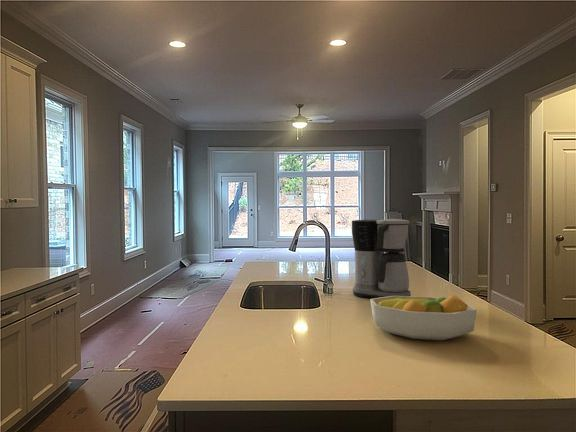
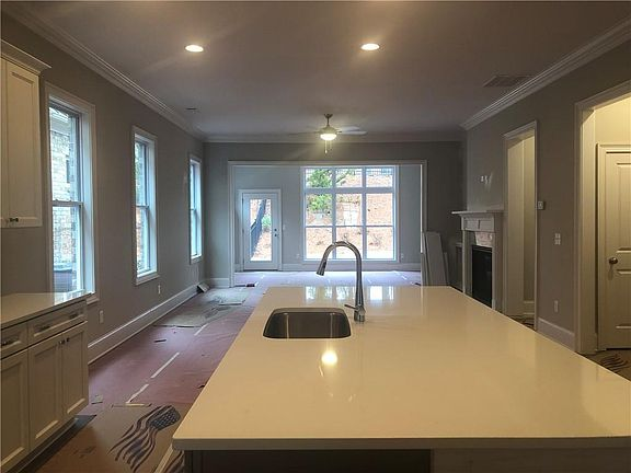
- coffee maker [351,218,412,298]
- fruit bowl [369,293,478,341]
